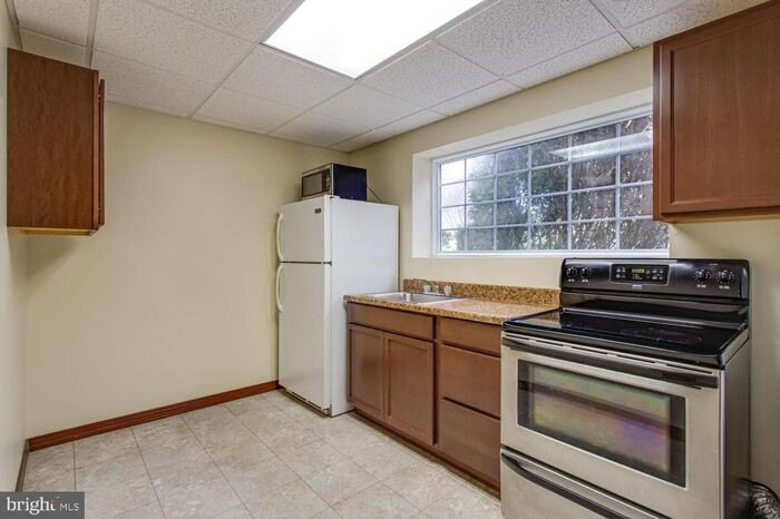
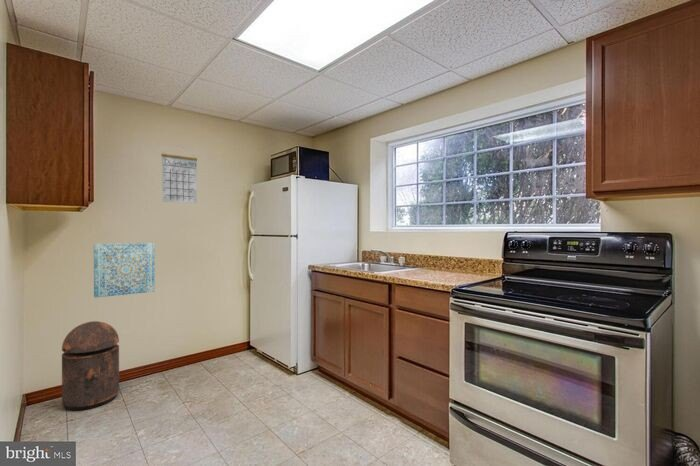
+ calendar [161,144,198,204]
+ wall art [93,242,156,299]
+ trash can [61,320,120,411]
